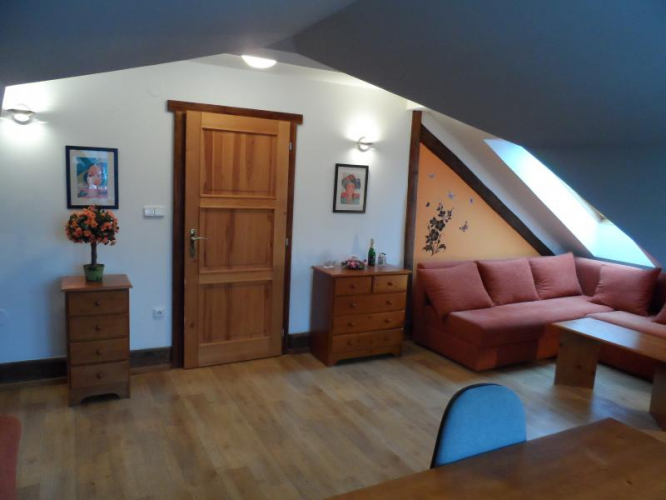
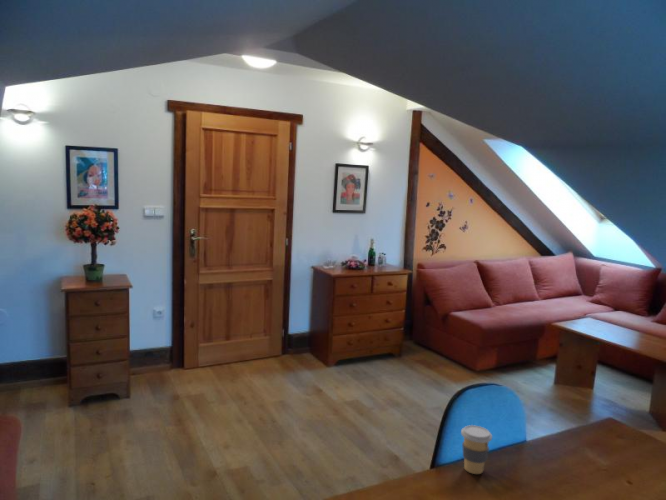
+ coffee cup [460,424,493,475]
